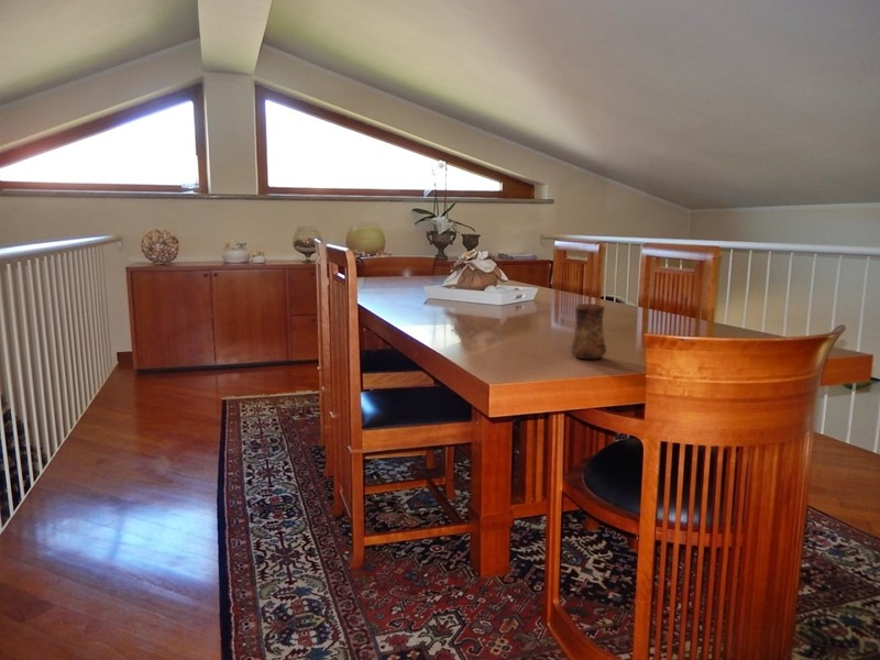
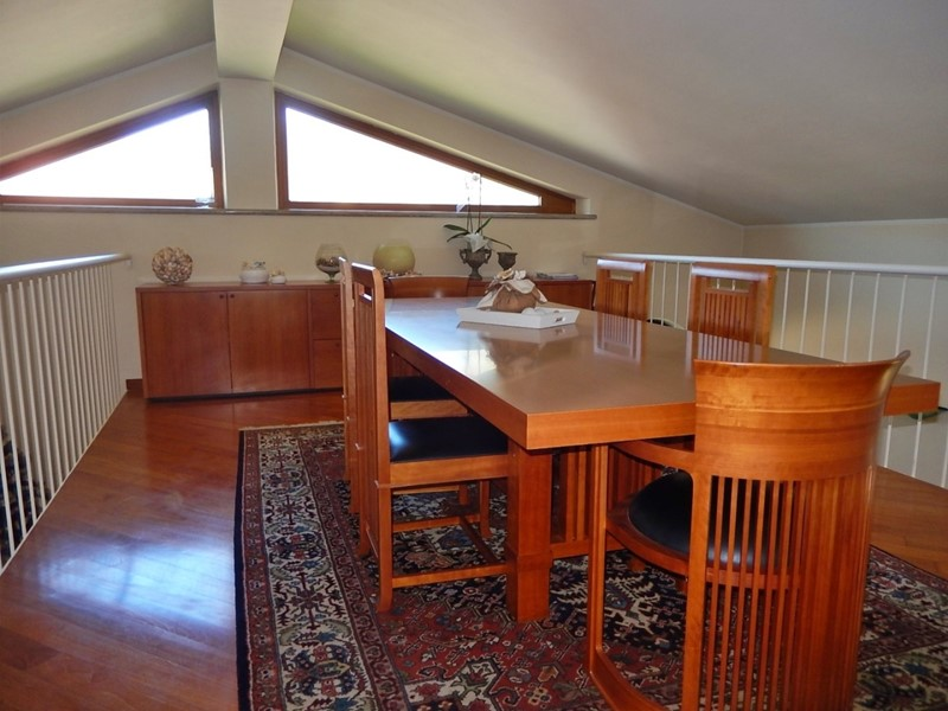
- cup [569,302,607,360]
